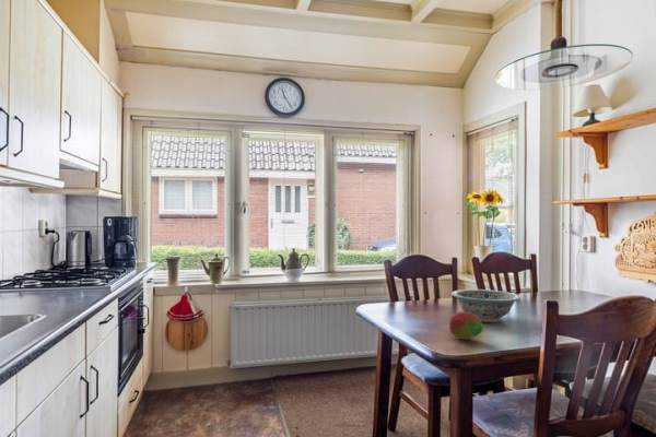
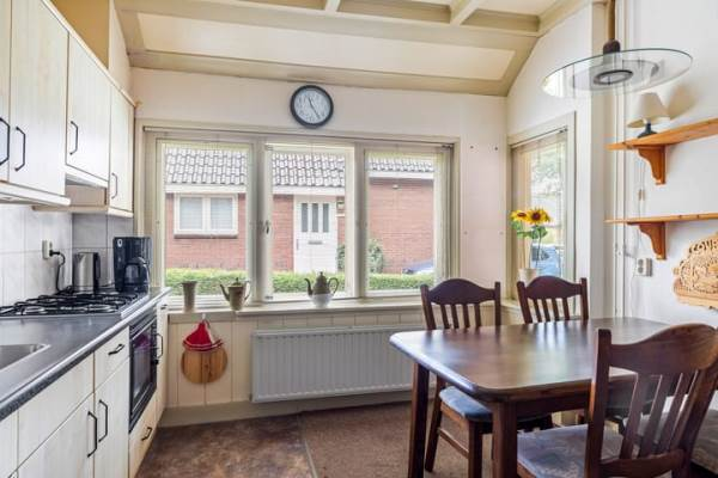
- decorative bowl [450,288,522,323]
- fruit [448,310,484,341]
